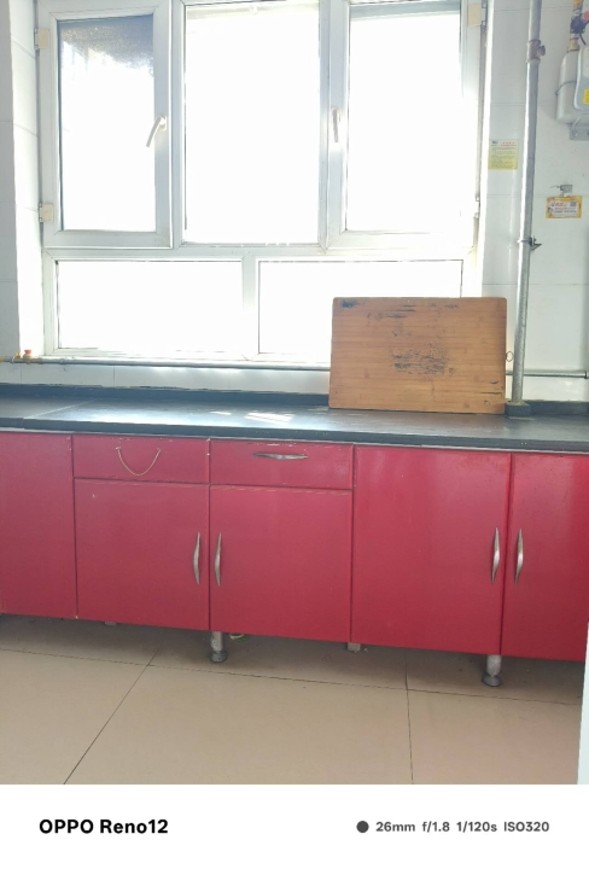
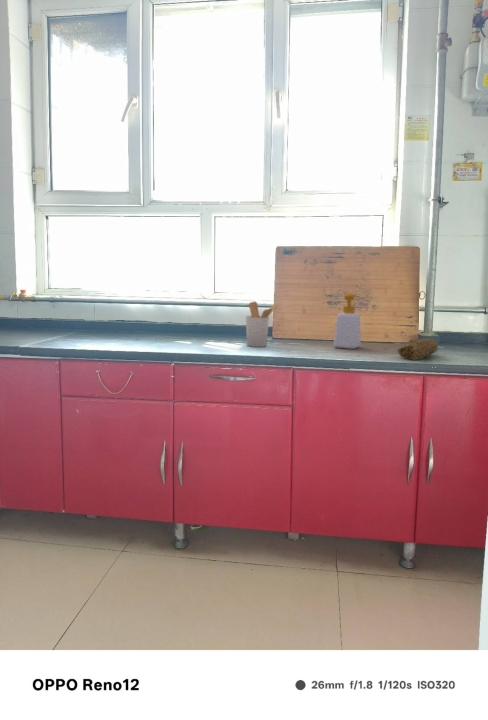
+ sponge [396,338,439,361]
+ utensil holder [245,300,280,348]
+ soap bottle [332,292,362,350]
